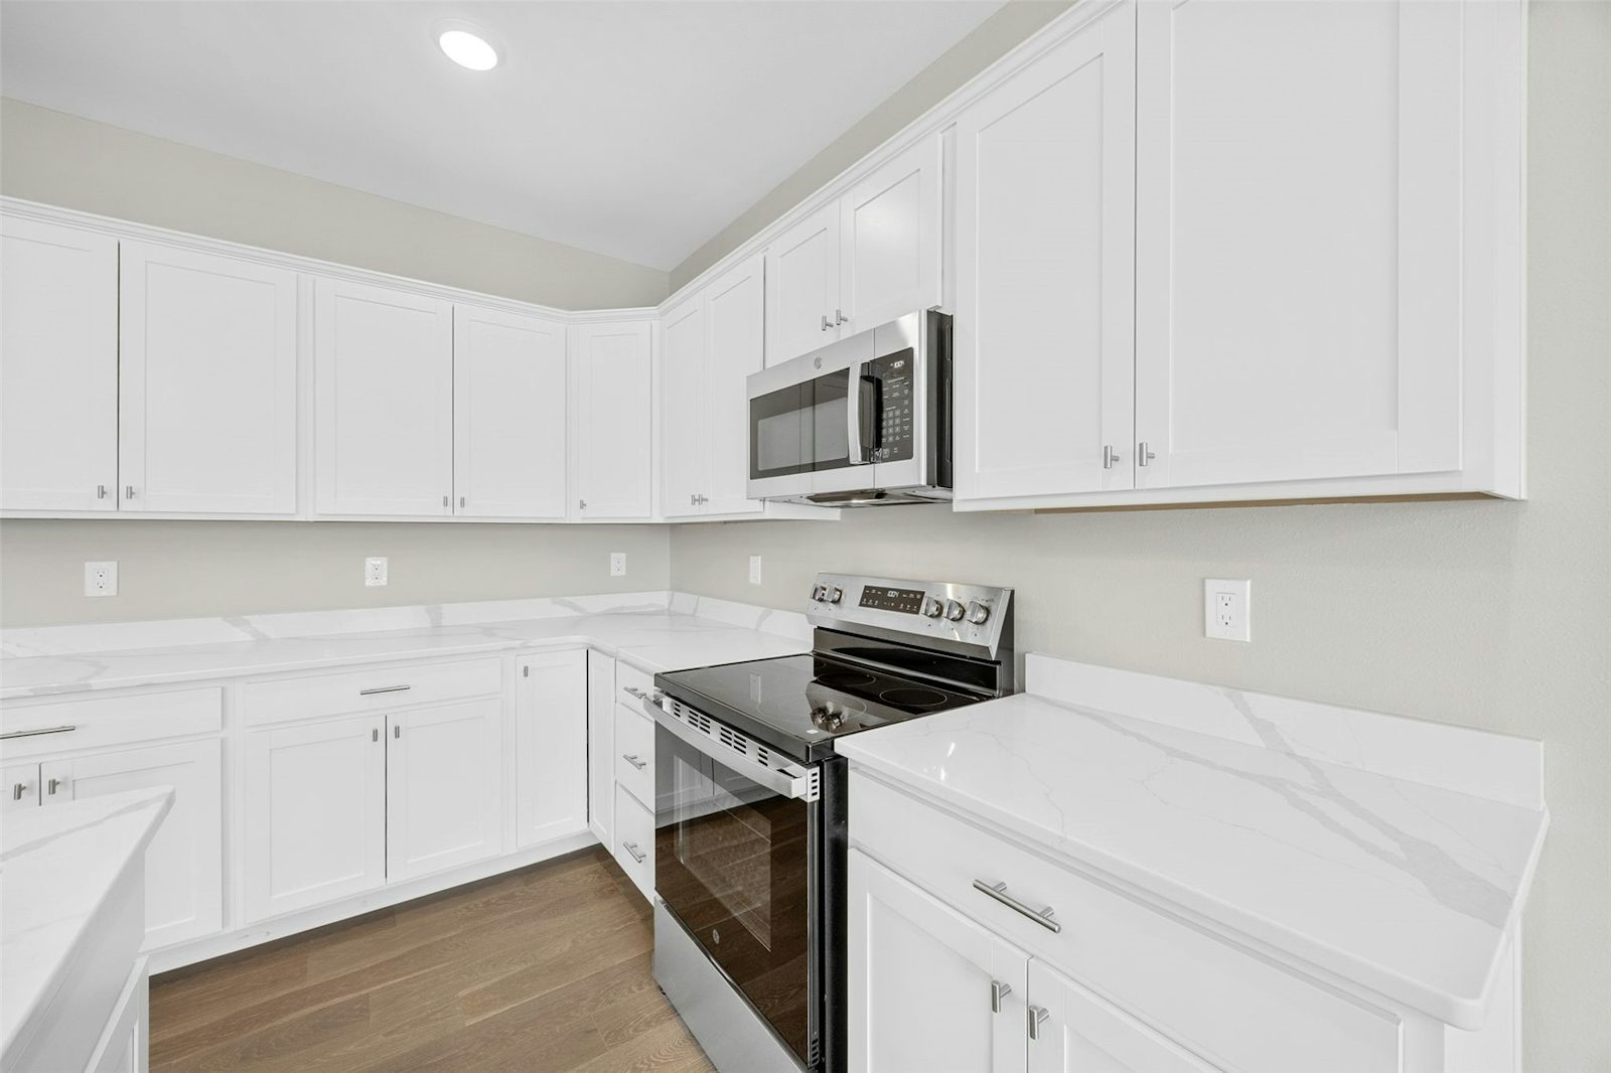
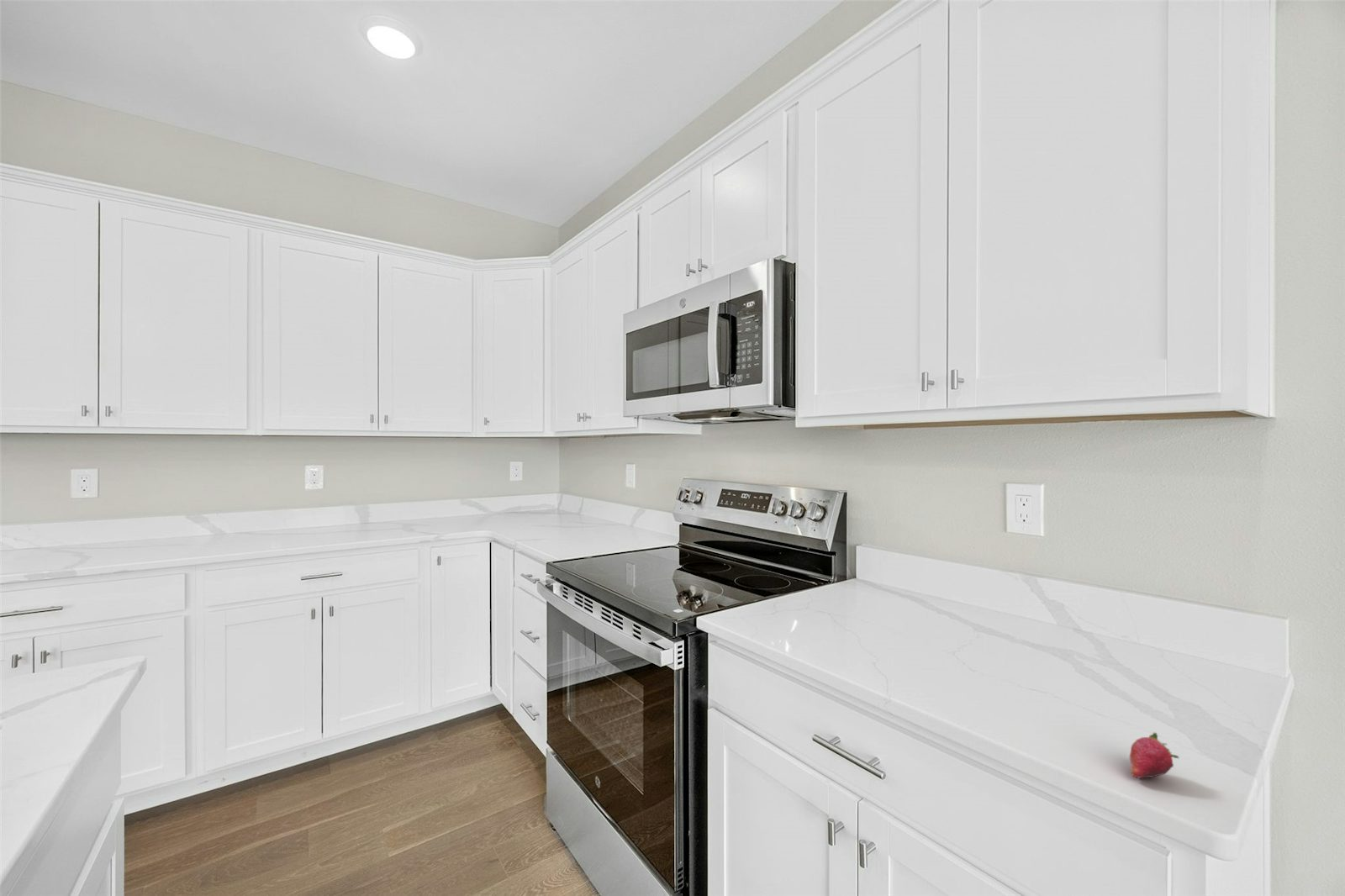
+ fruit [1129,732,1180,779]
